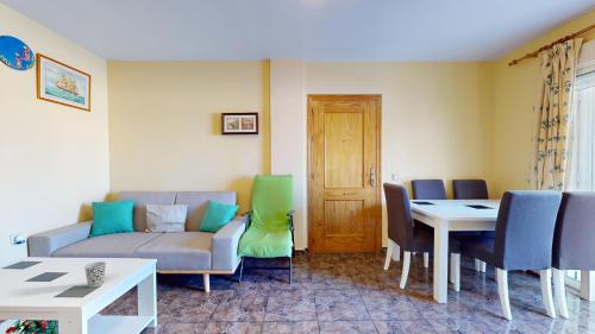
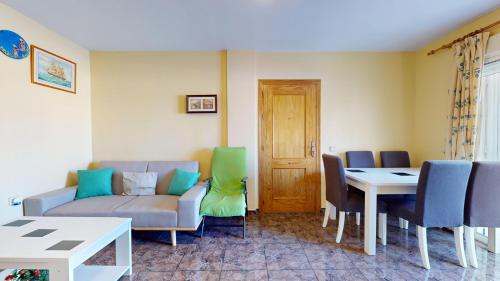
- cup [83,260,107,289]
